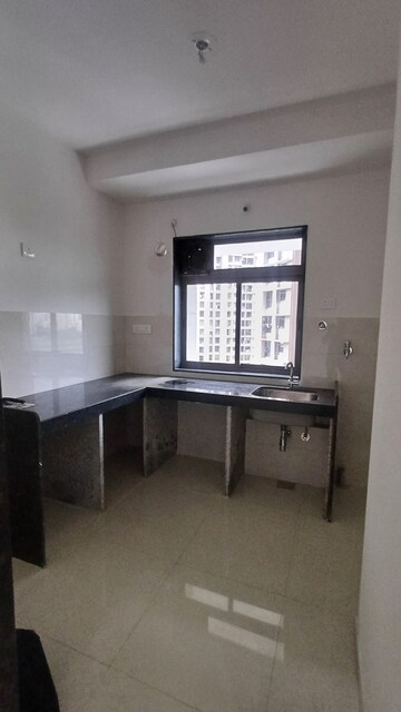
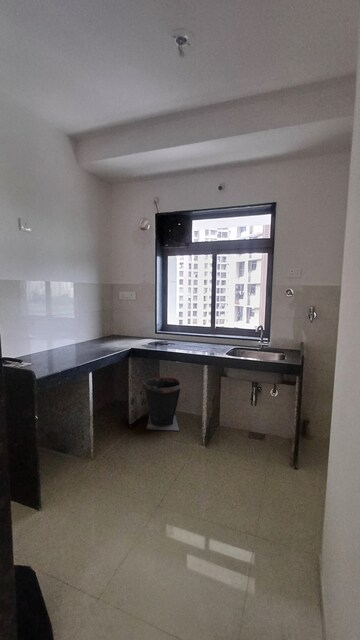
+ bucket [141,376,183,431]
